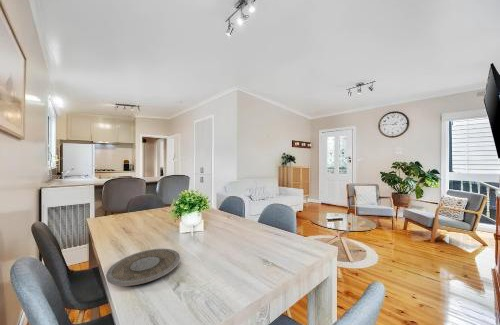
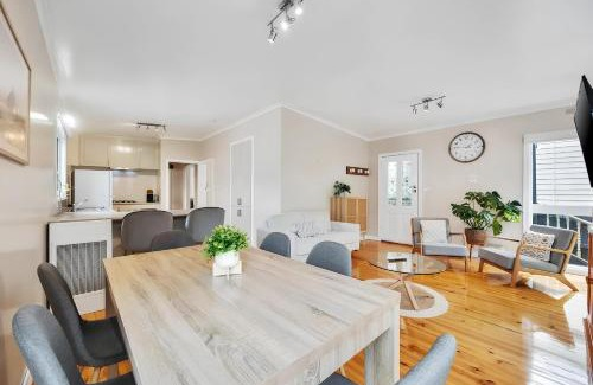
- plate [105,248,181,287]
